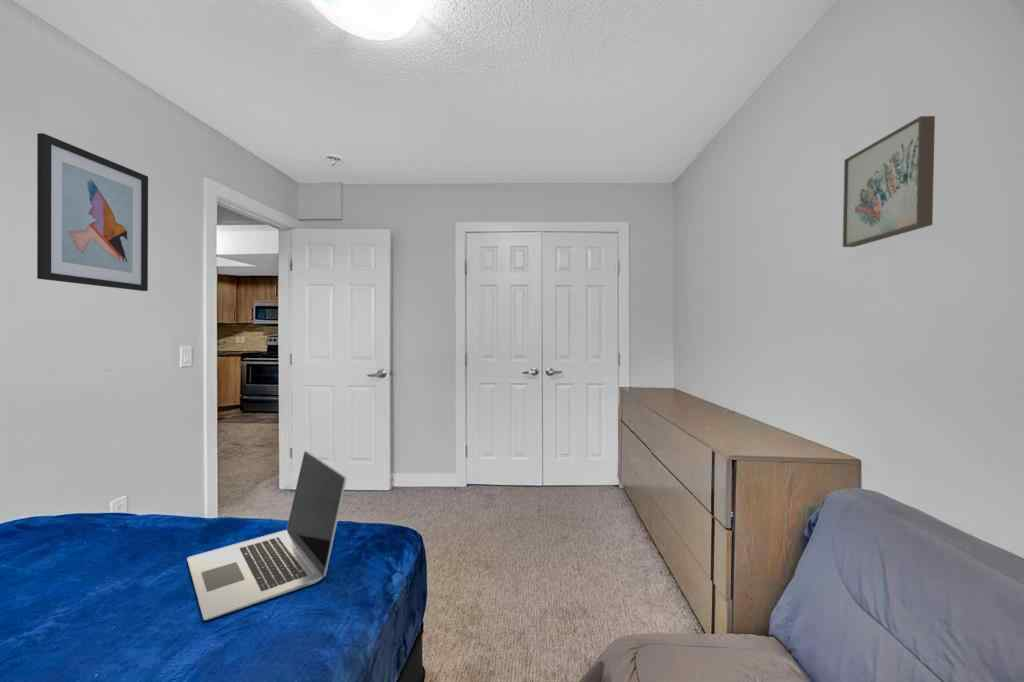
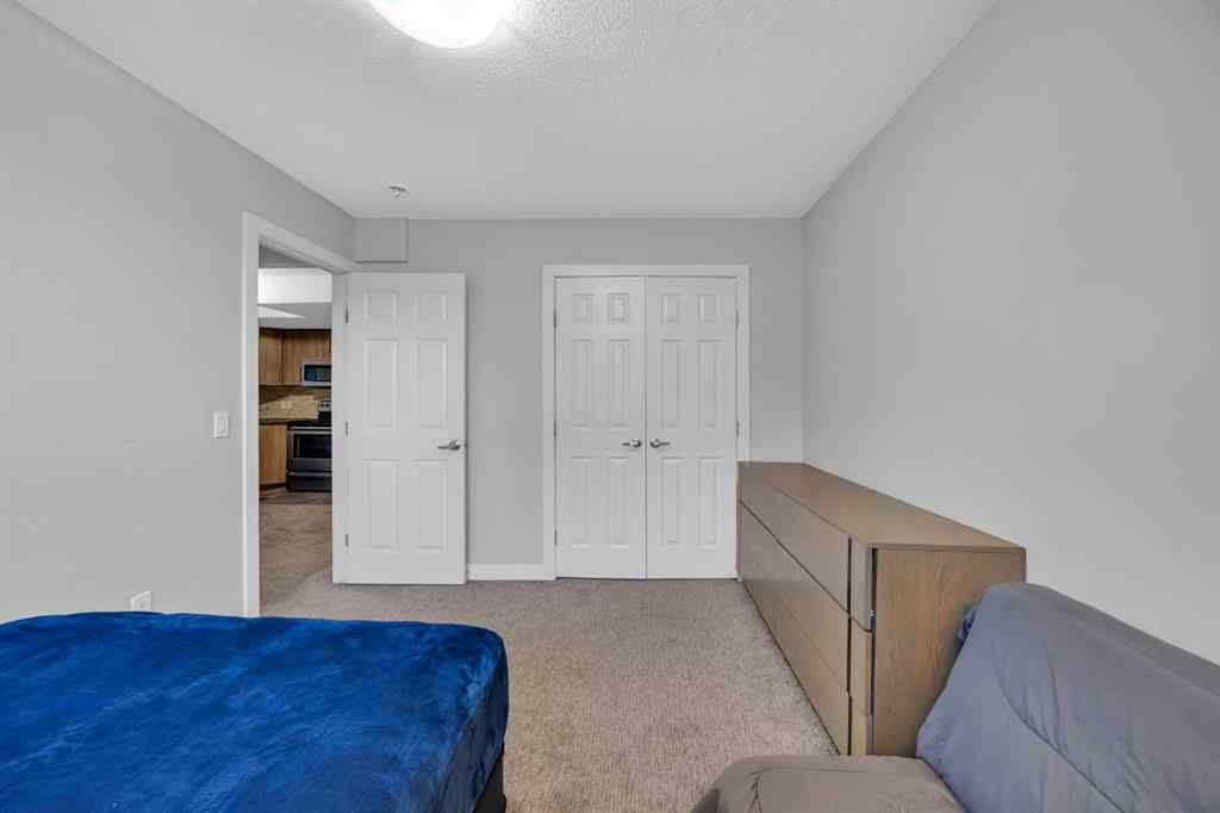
- wall art [36,132,149,292]
- laptop [186,450,347,621]
- wall art [842,115,936,248]
